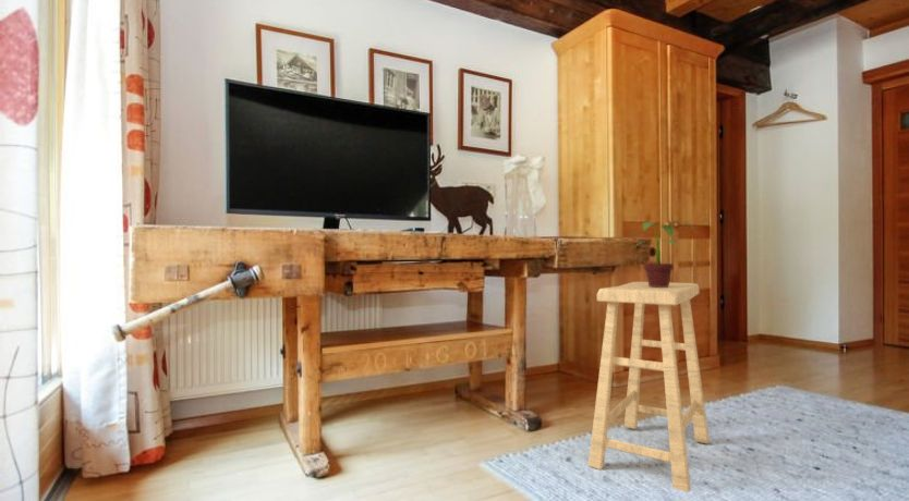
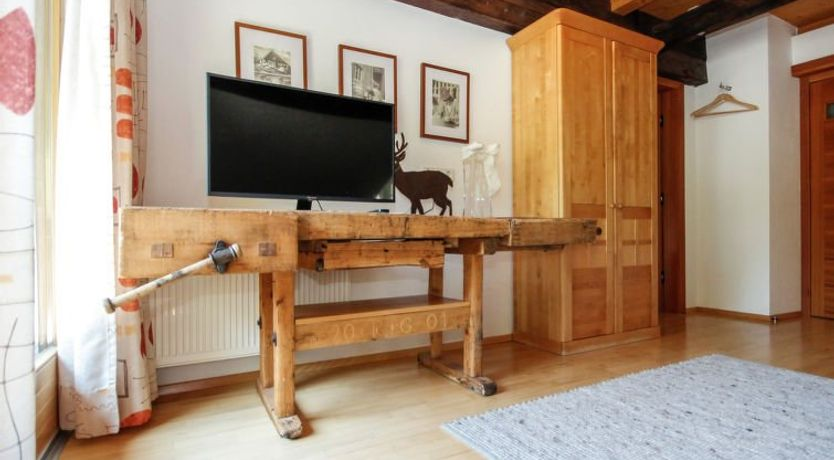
- stool [587,281,711,493]
- potted plant [627,220,696,288]
